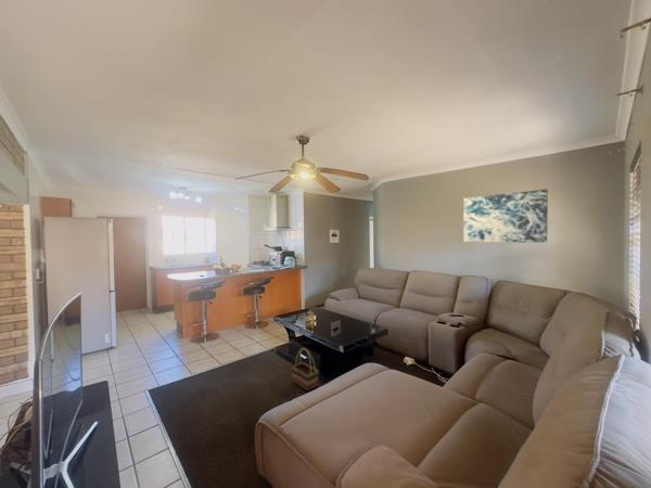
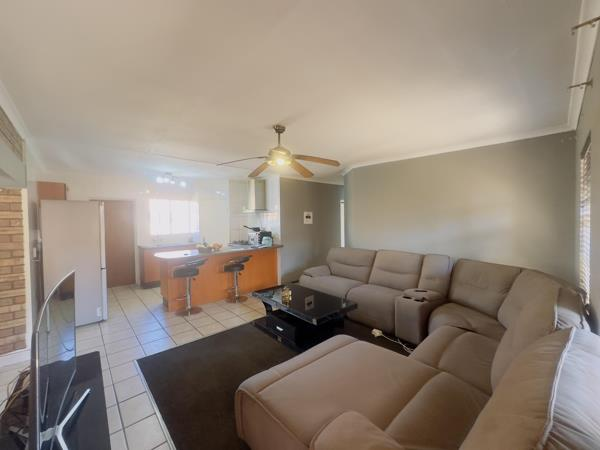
- wall art [462,189,549,244]
- basket [291,347,320,391]
